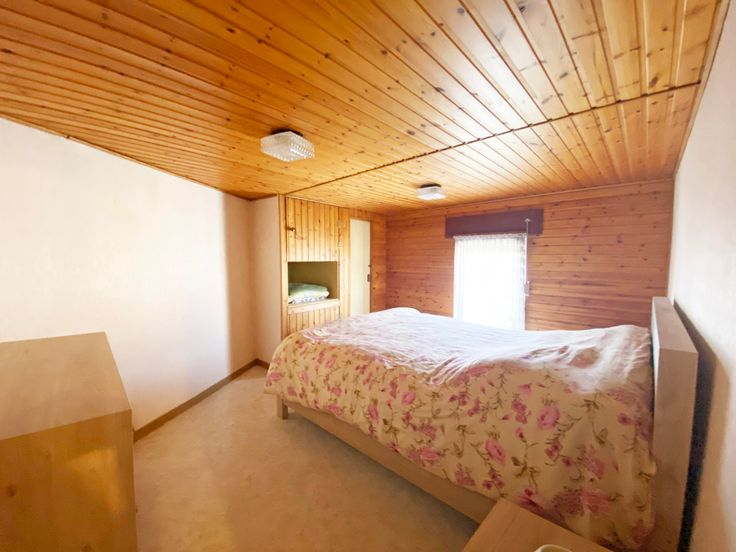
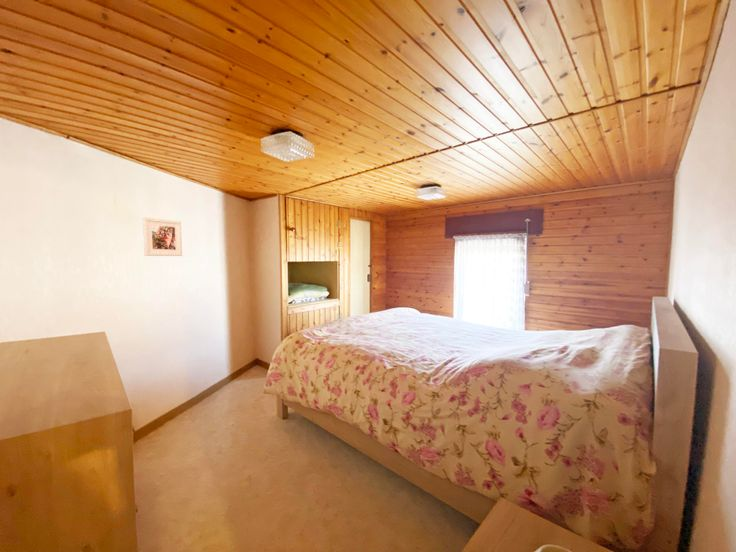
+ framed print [142,216,183,257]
